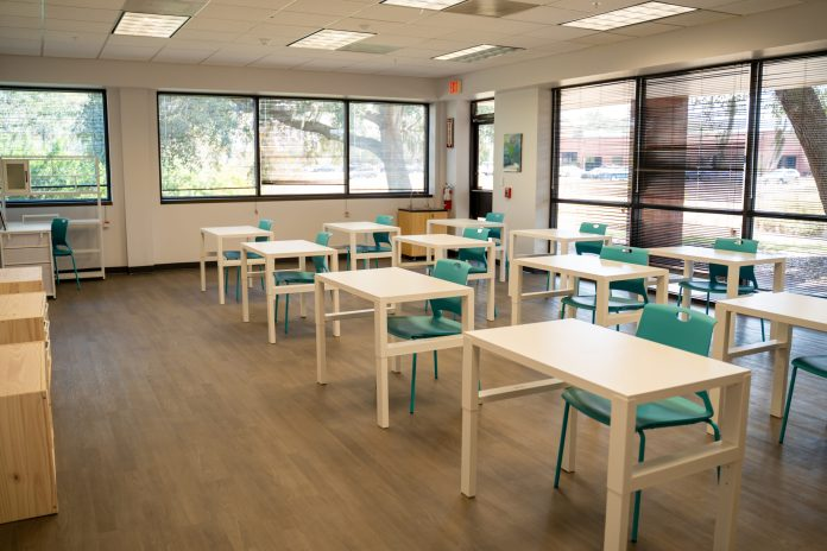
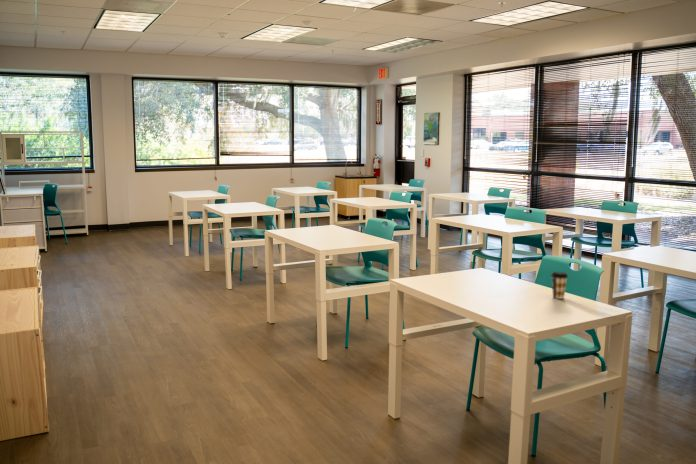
+ coffee cup [550,271,569,300]
